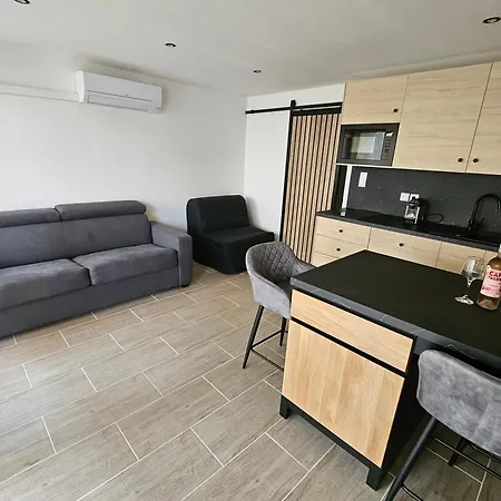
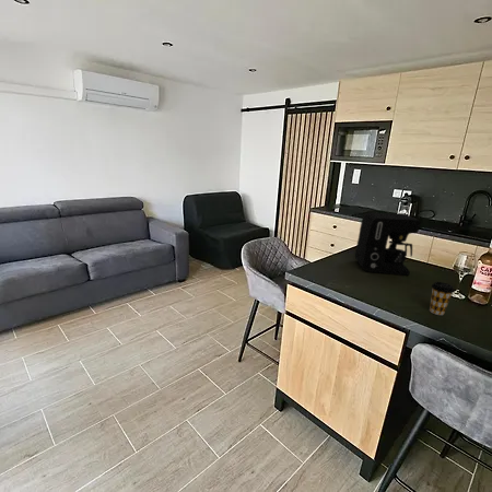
+ coffee maker [354,212,422,277]
+ coffee cup [429,281,455,316]
